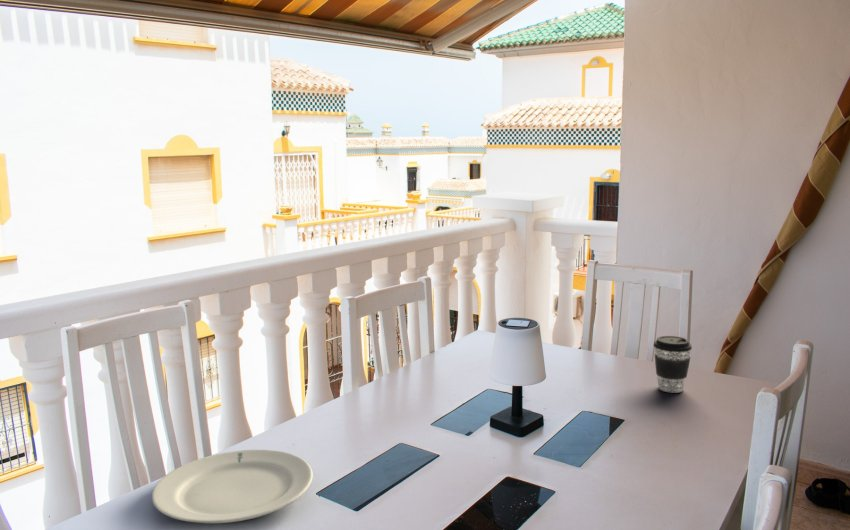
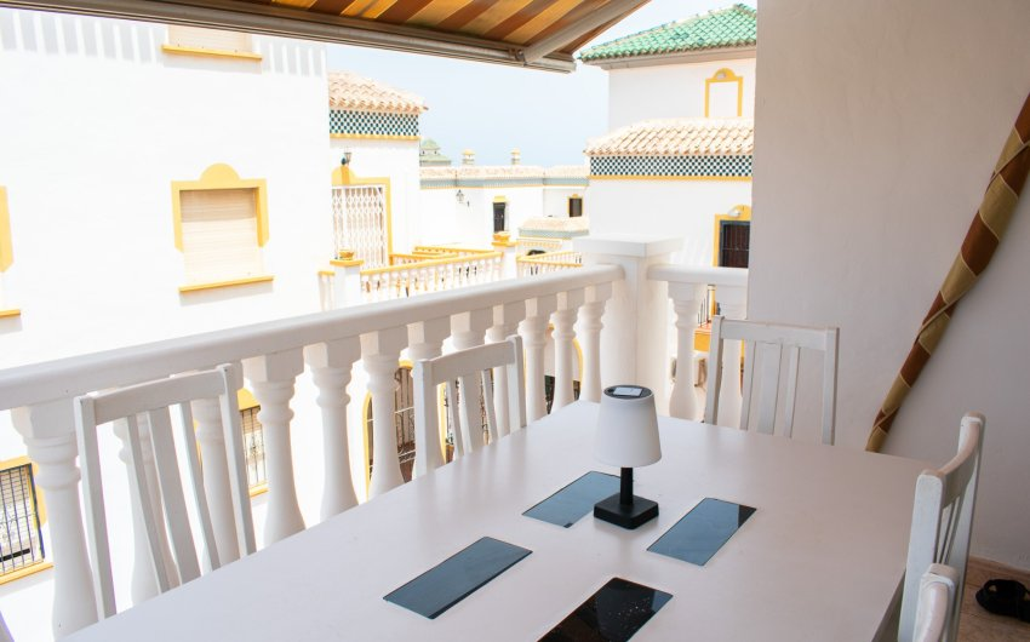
- coffee cup [653,335,693,394]
- chinaware [151,449,314,524]
